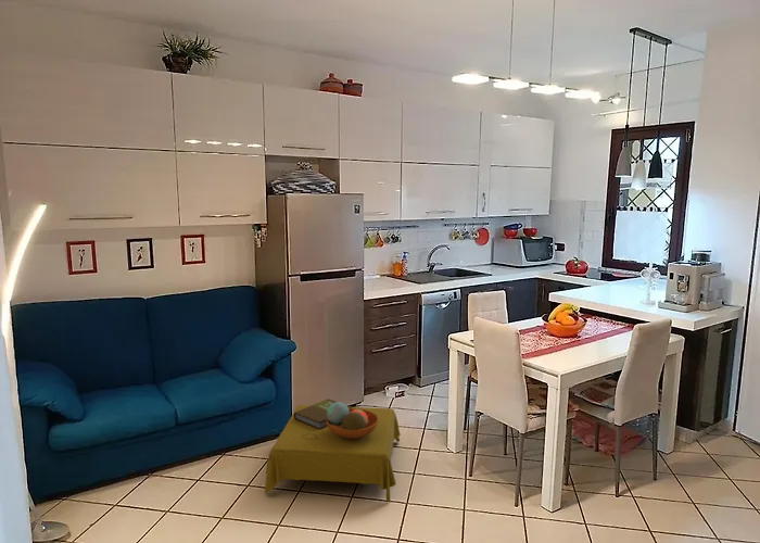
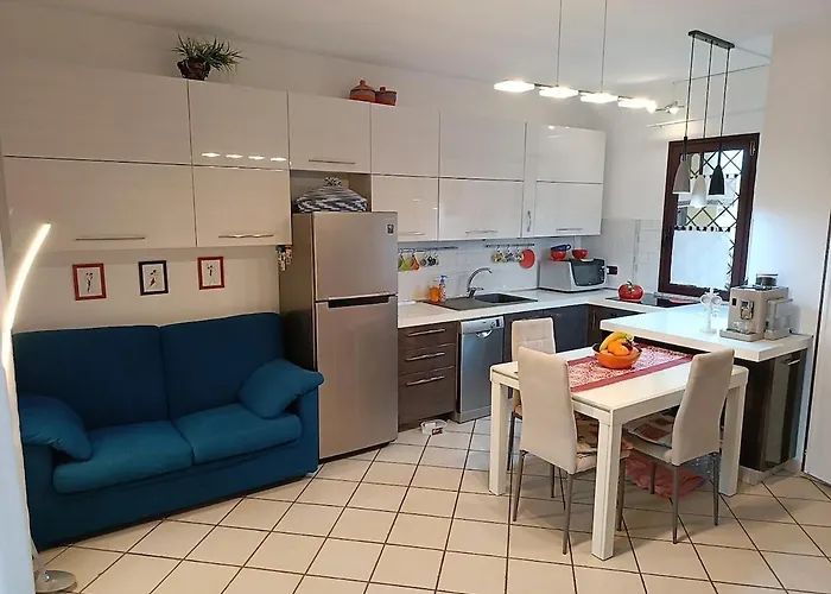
- side table [264,397,402,503]
